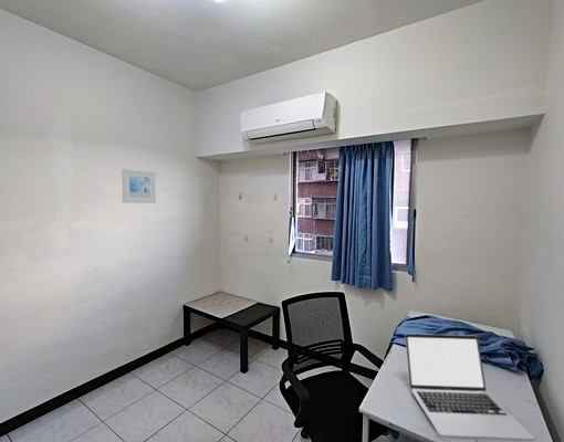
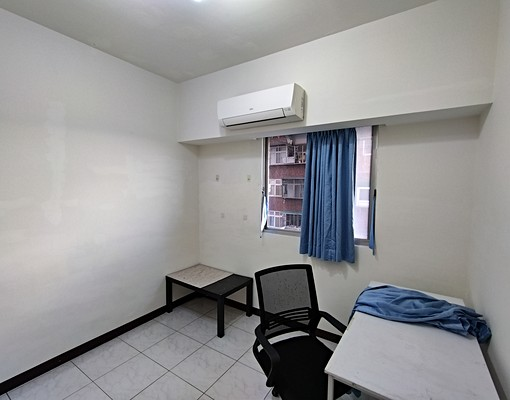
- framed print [122,168,157,204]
- laptop [404,333,535,440]
